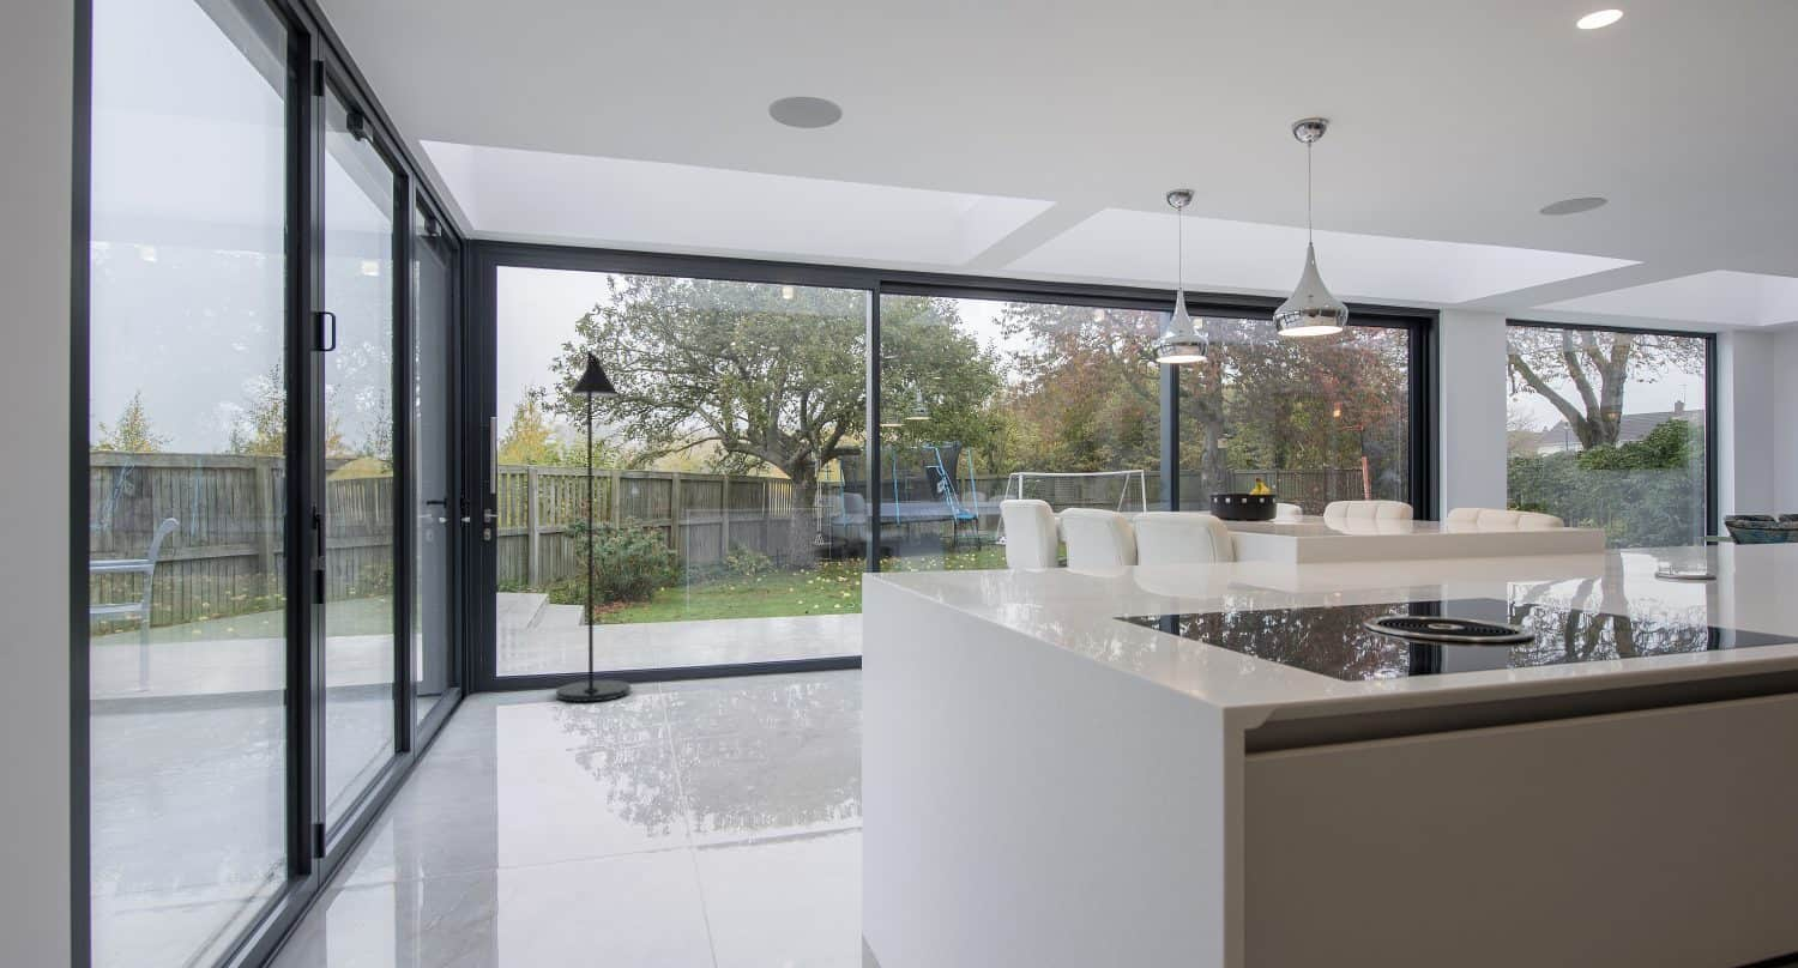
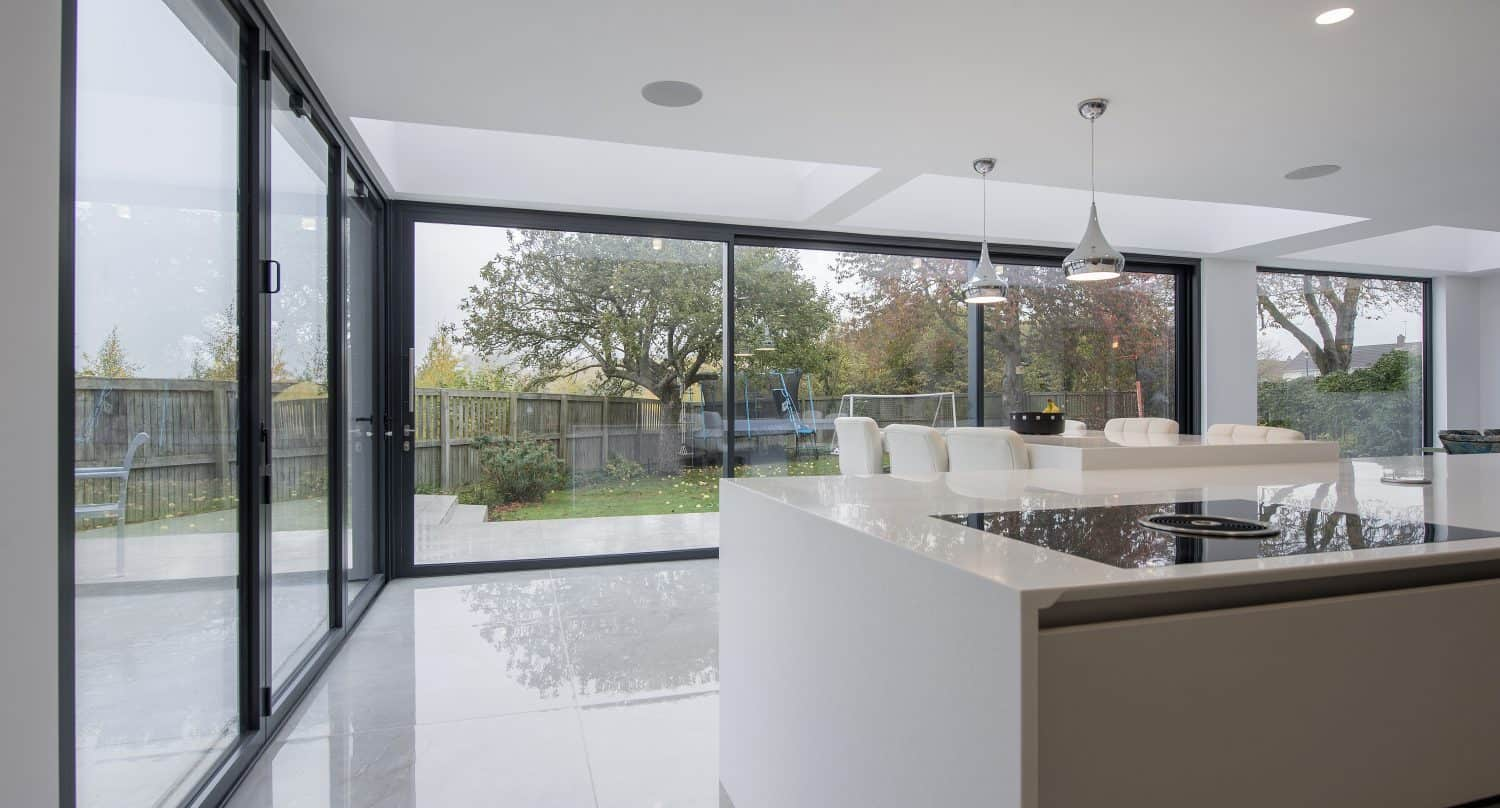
- floor lamp [555,350,632,702]
